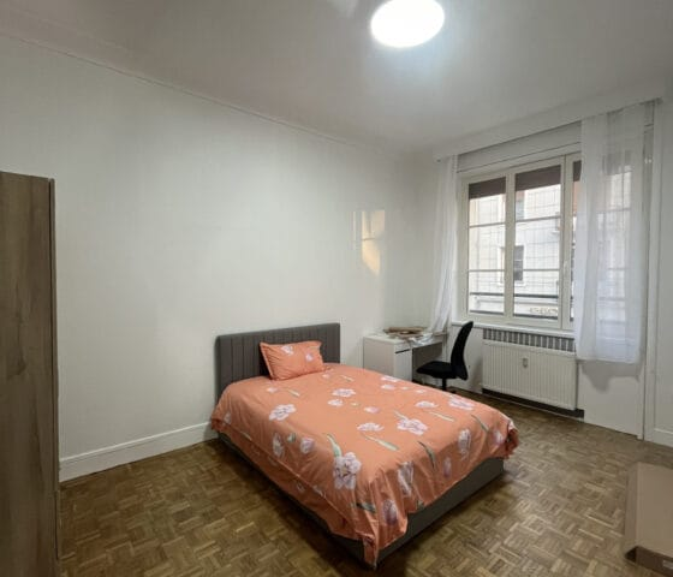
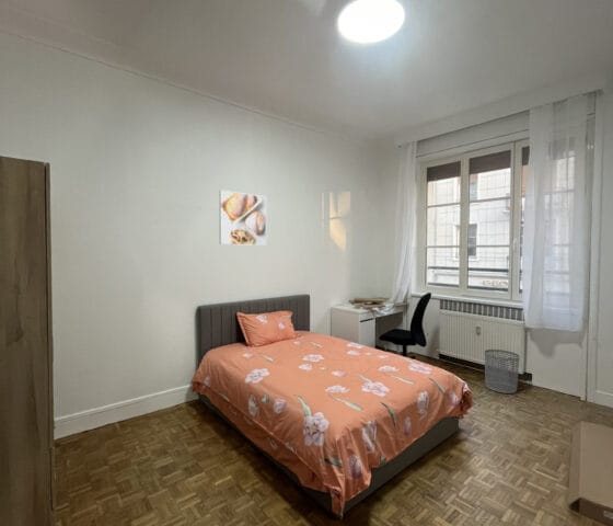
+ waste bin [484,348,520,395]
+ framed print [219,190,267,247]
